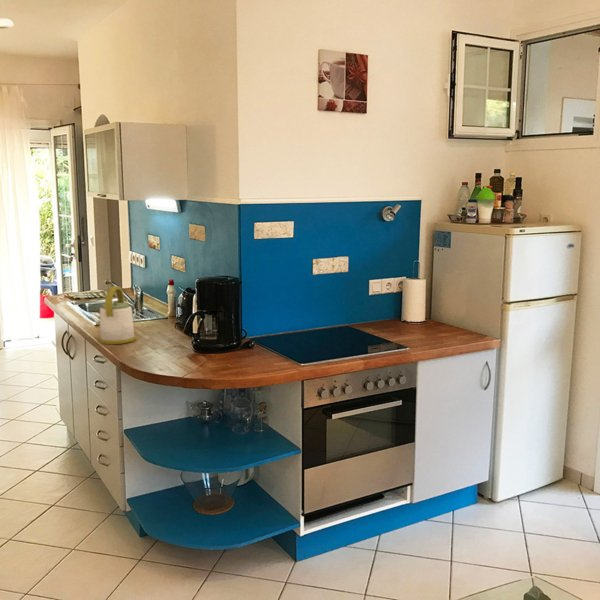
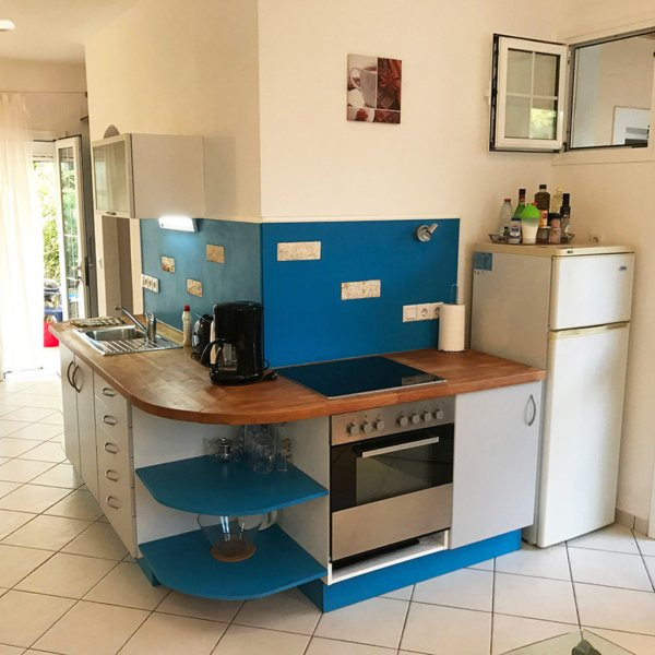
- kettle [97,285,137,345]
